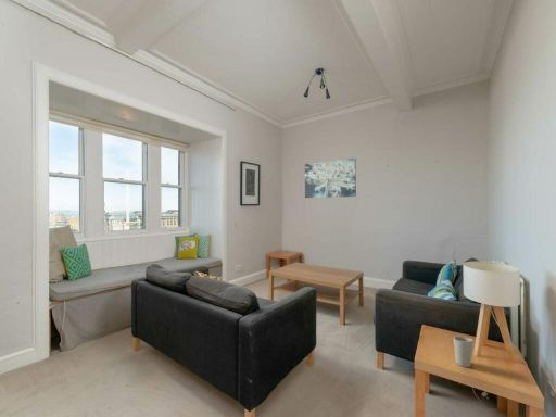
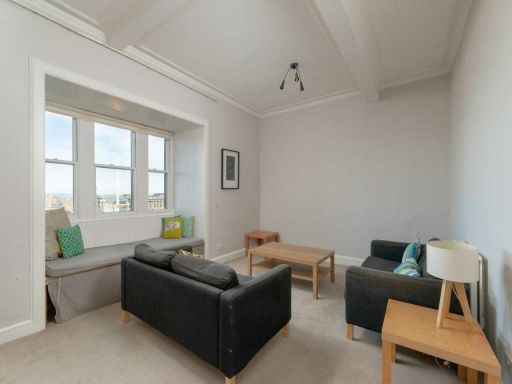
- cup [452,334,475,368]
- wall art [304,157,357,199]
